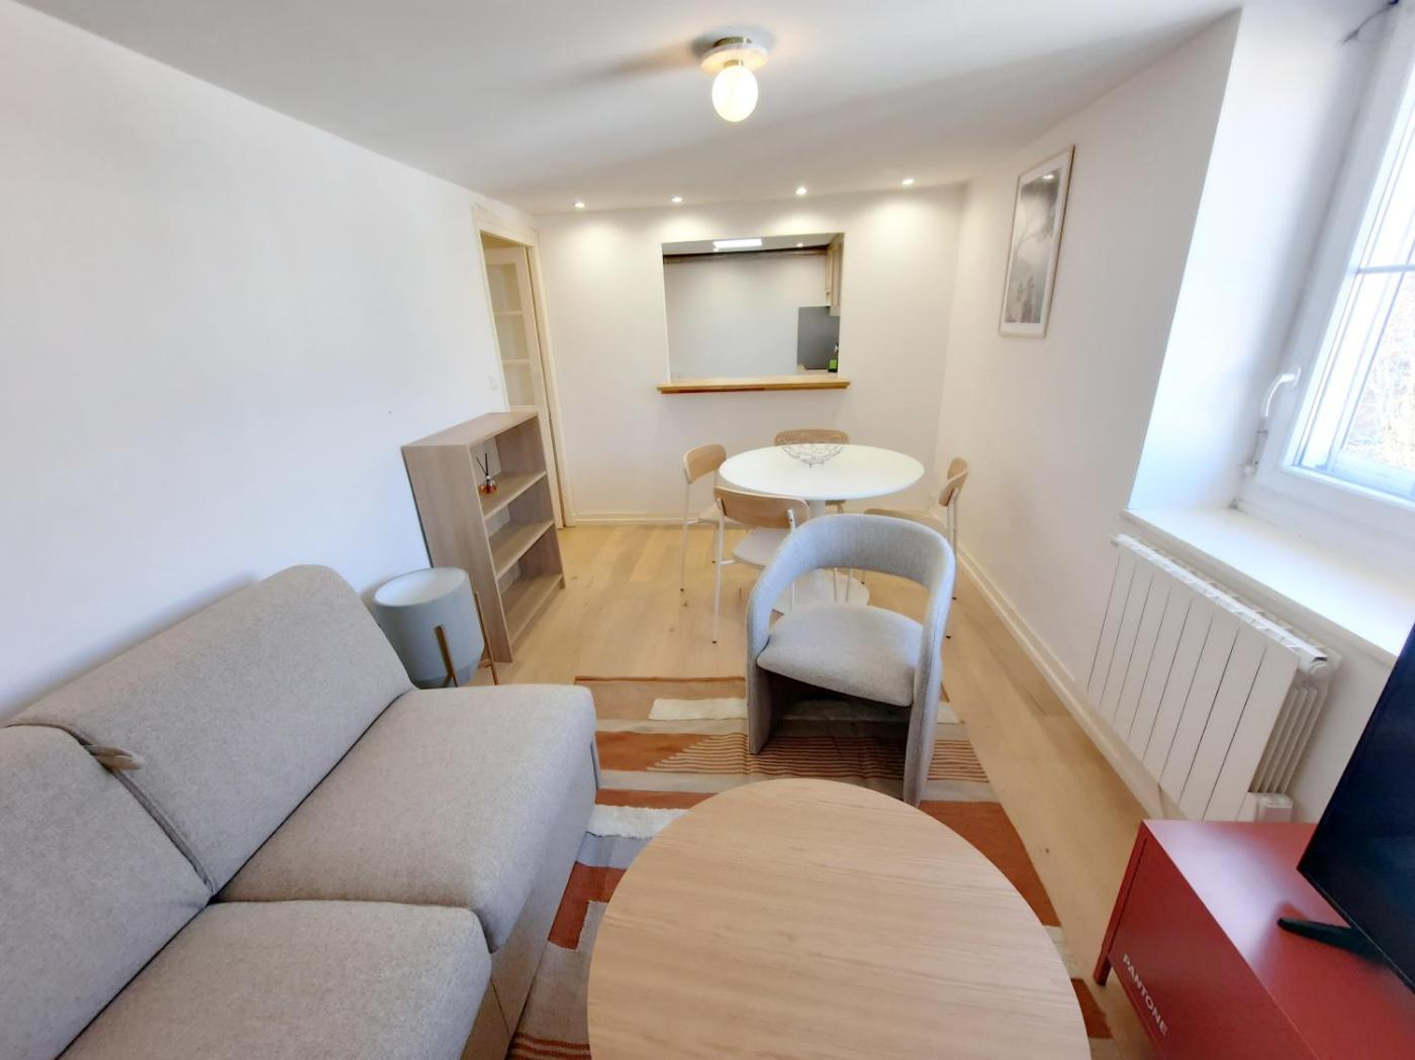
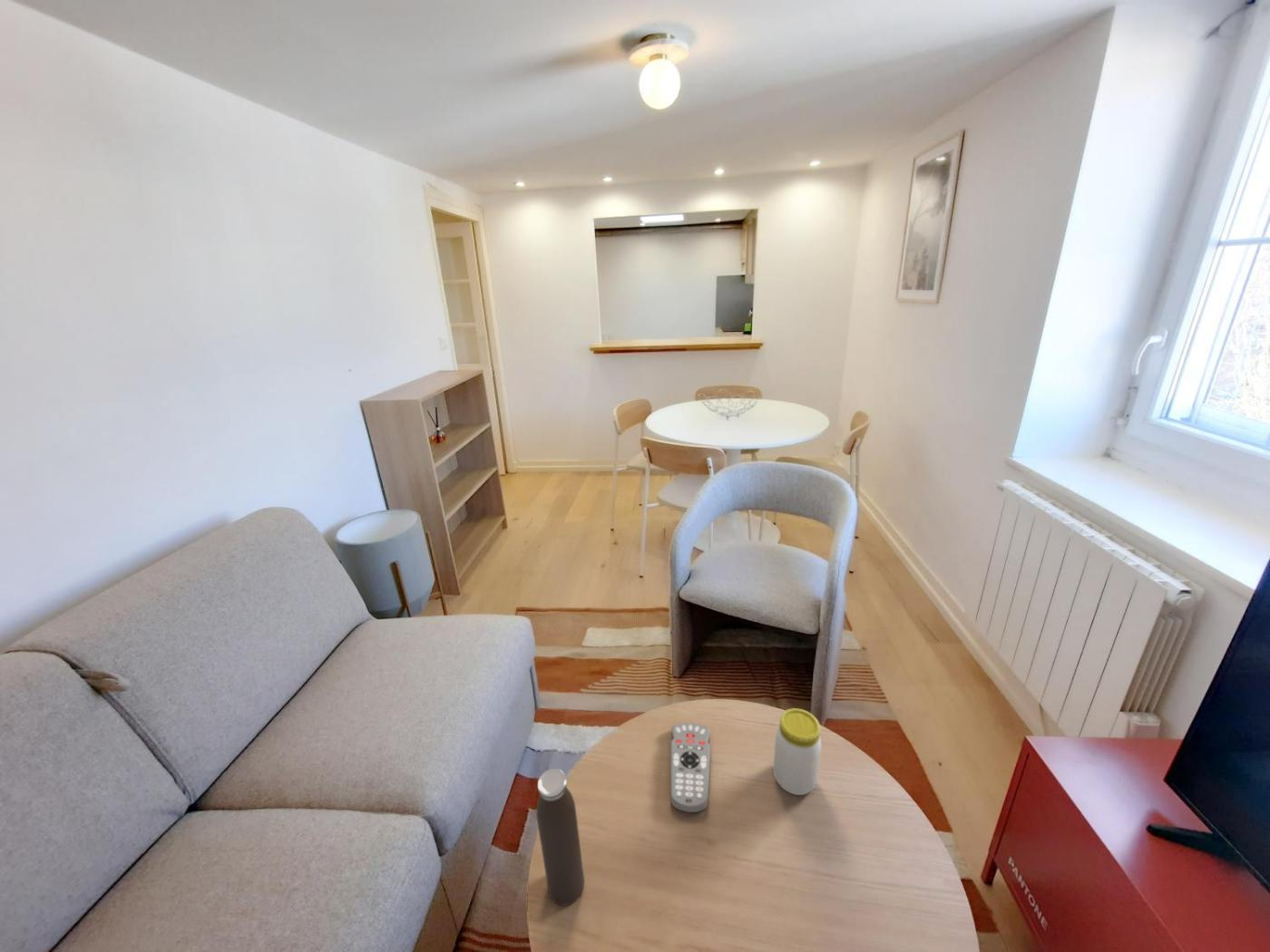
+ jar [772,707,822,796]
+ remote control [669,722,711,813]
+ water bottle [535,768,585,907]
